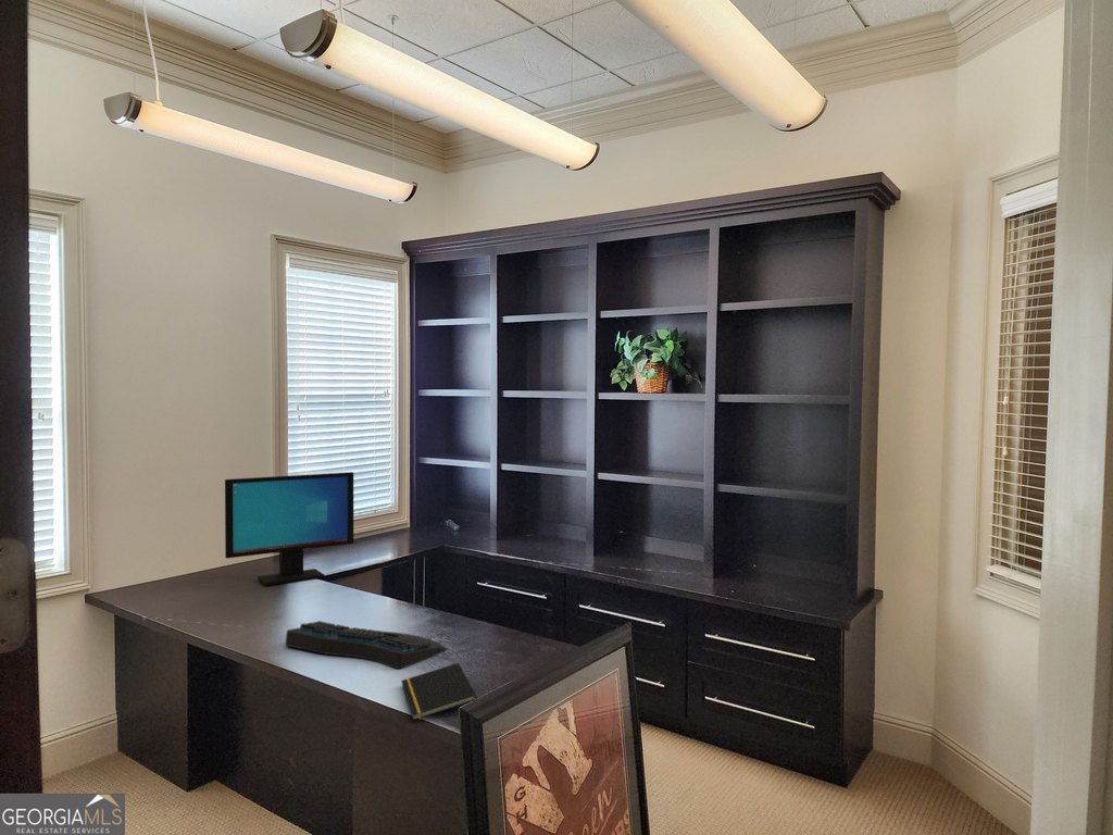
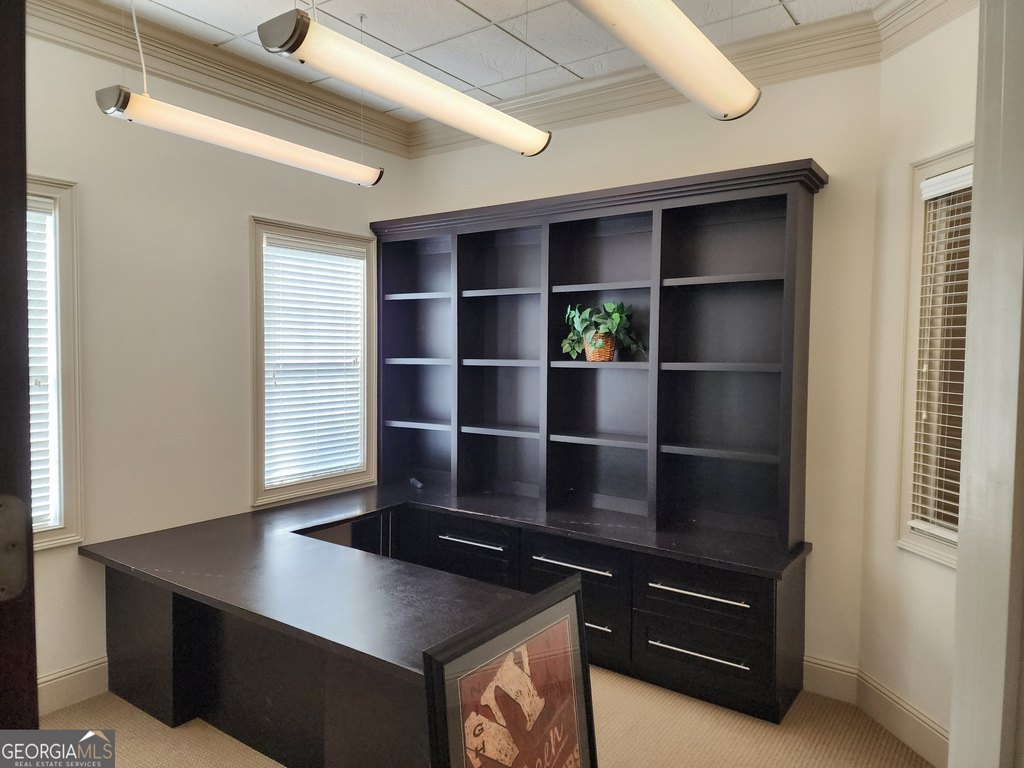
- computer monitor [224,471,354,587]
- notepad [400,662,478,722]
- keyboard [285,620,448,670]
